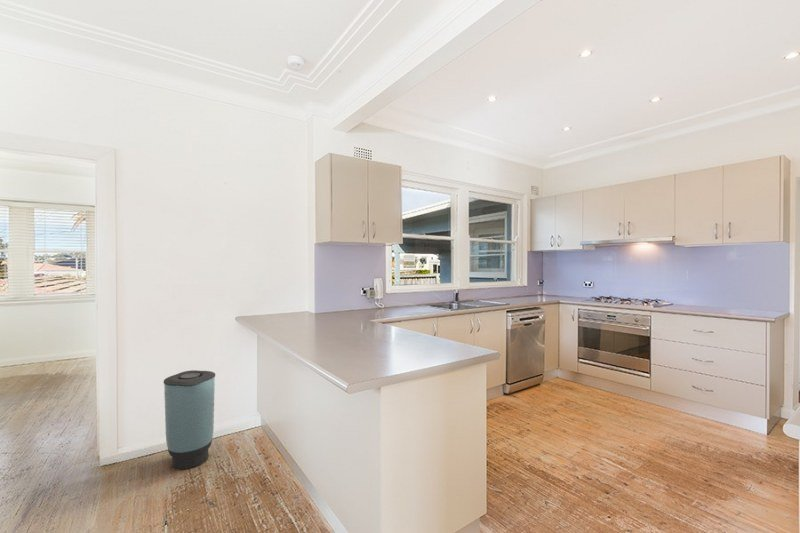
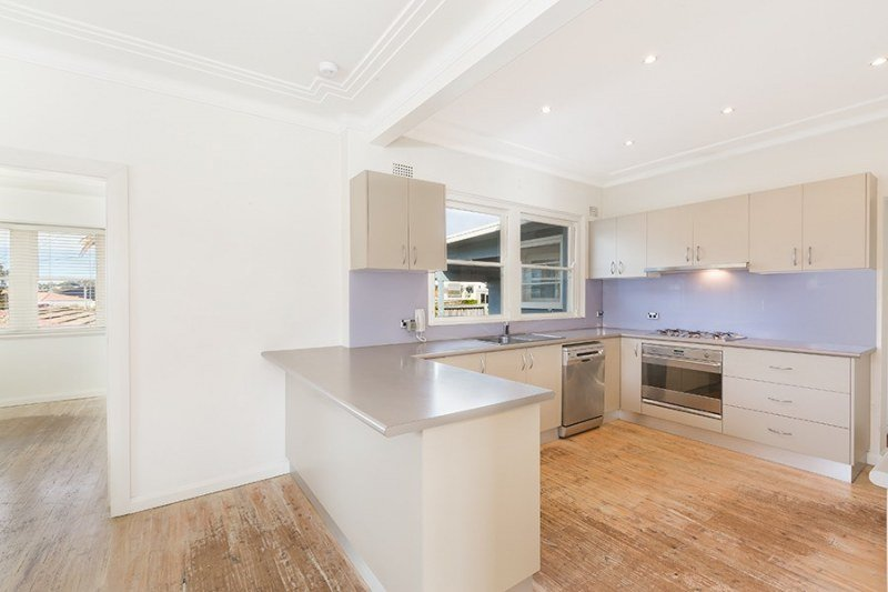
- trash can [162,369,216,470]
